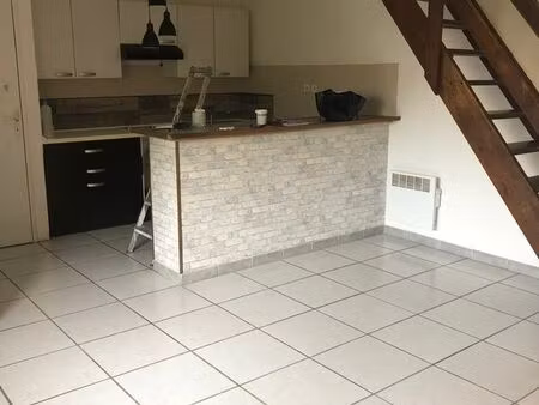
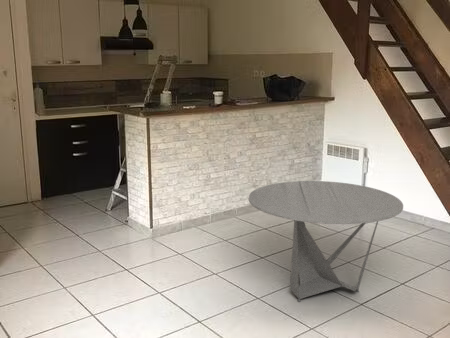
+ coffee table [248,180,404,303]
